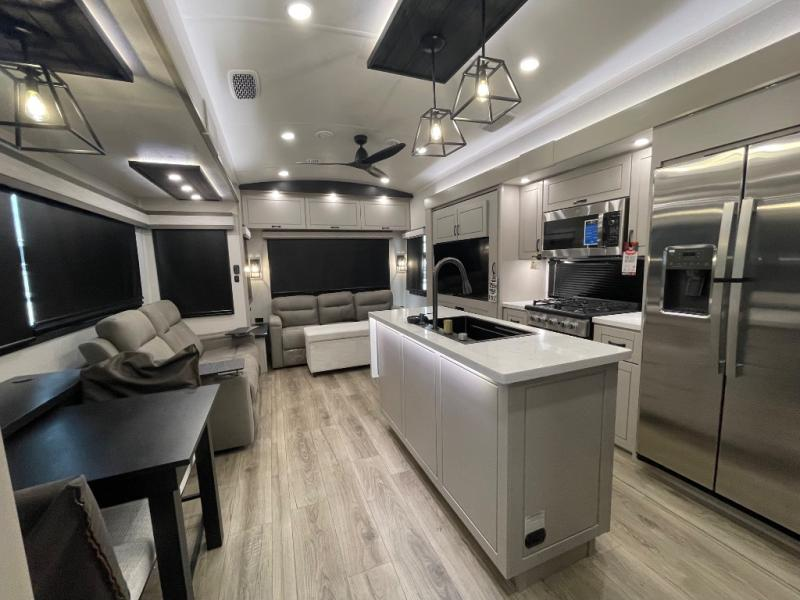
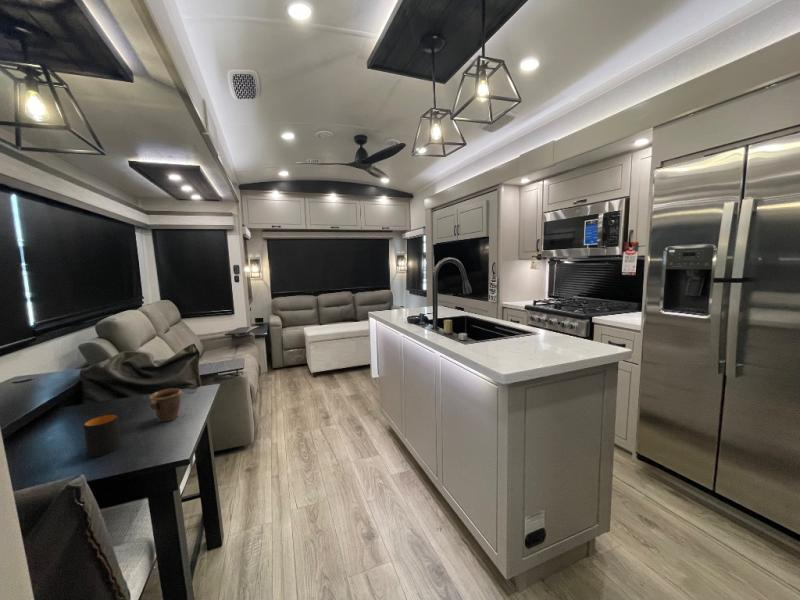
+ mug [148,387,183,423]
+ mug [83,413,122,458]
